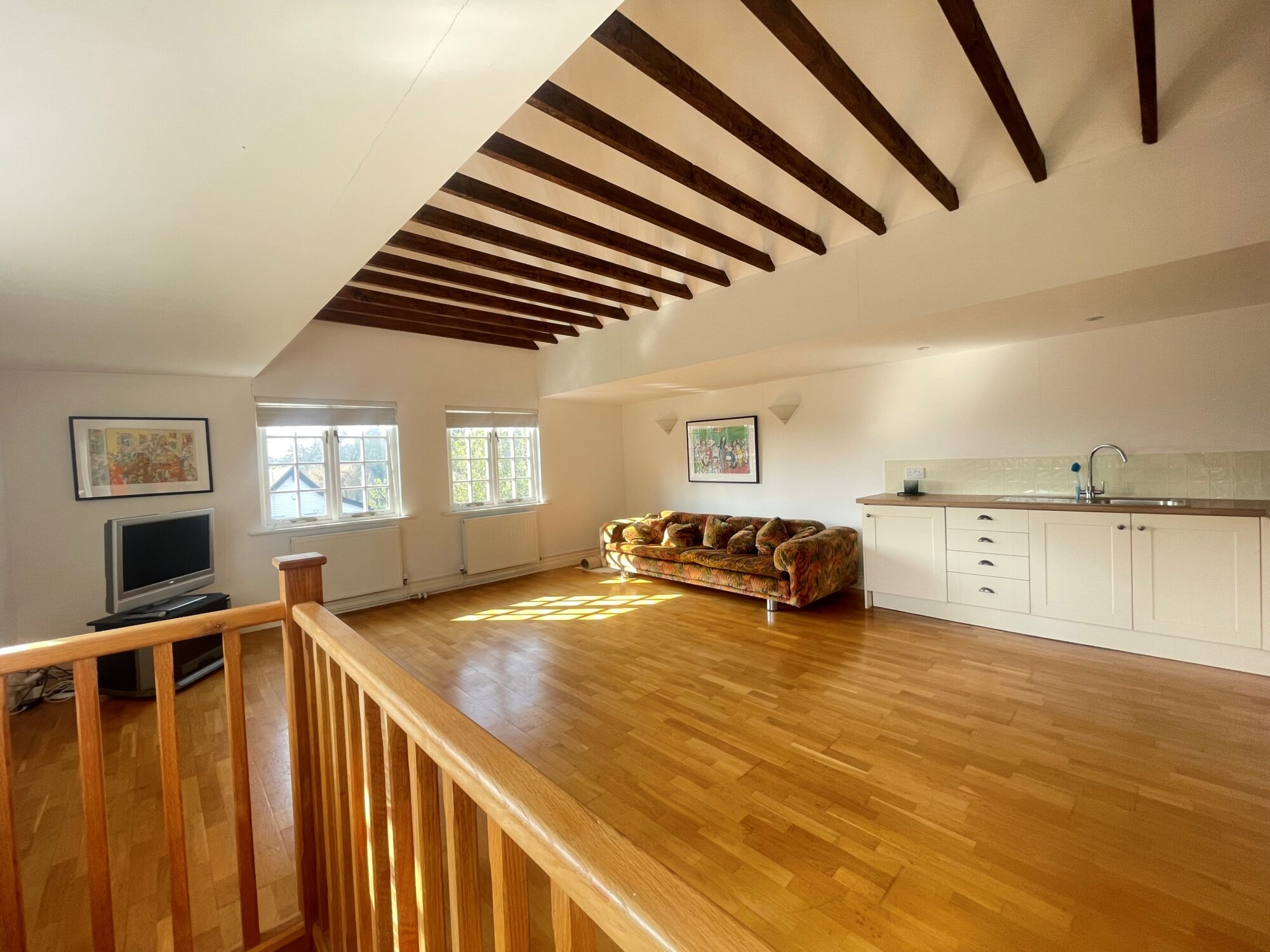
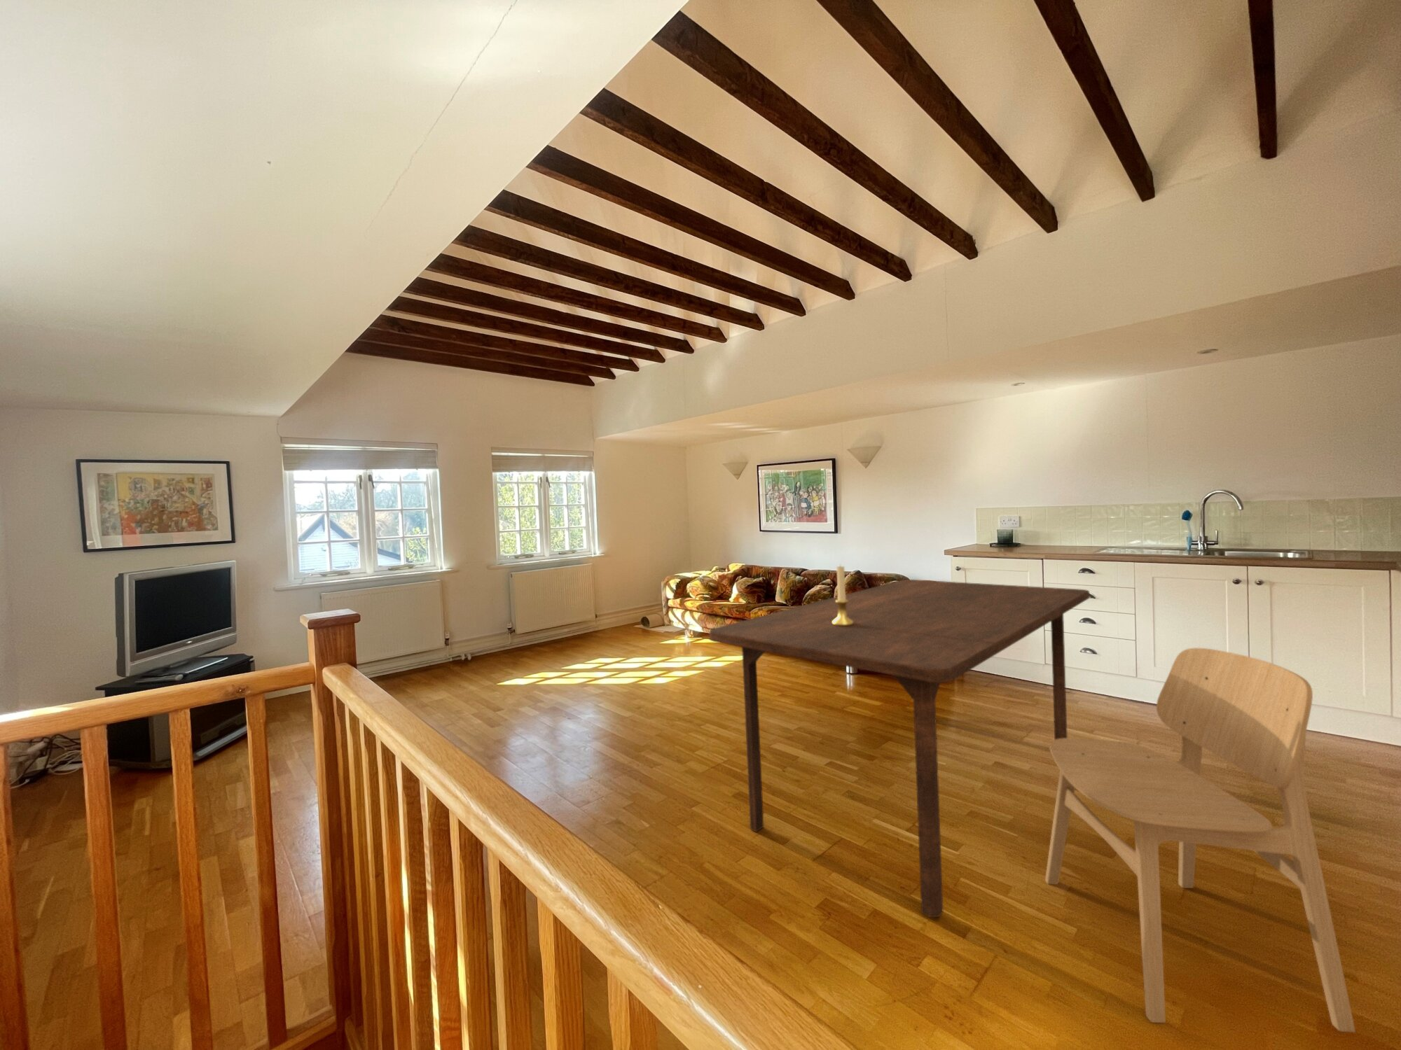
+ candle holder [832,564,853,626]
+ dining table [709,579,1091,918]
+ dining chair [1045,647,1356,1033]
